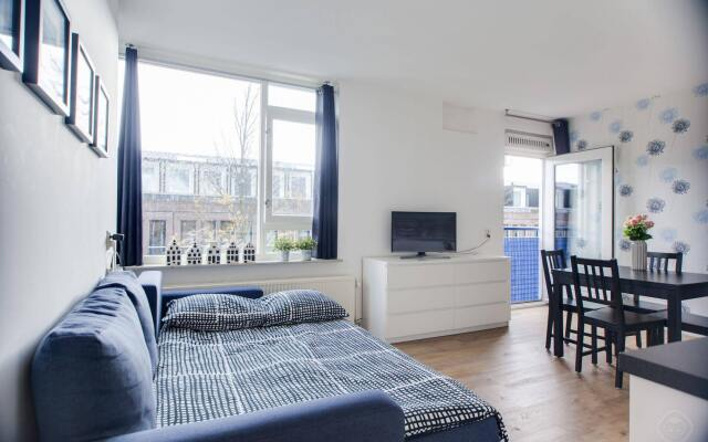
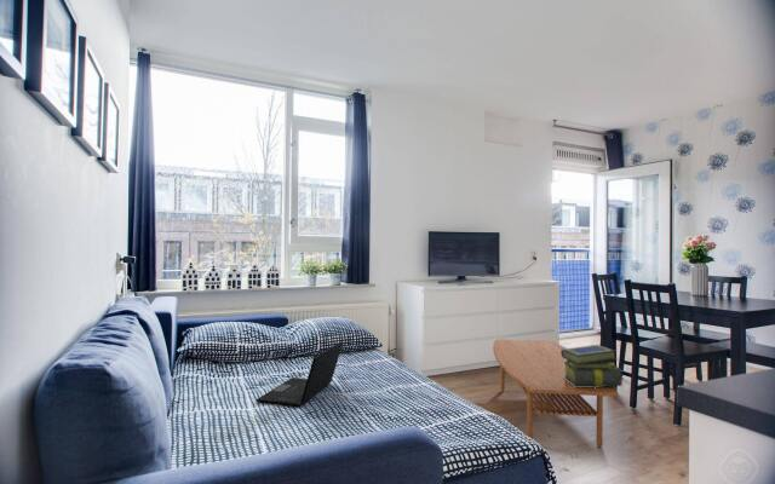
+ coffee table [492,339,619,449]
+ laptop [256,340,344,408]
+ stack of books [561,344,624,388]
